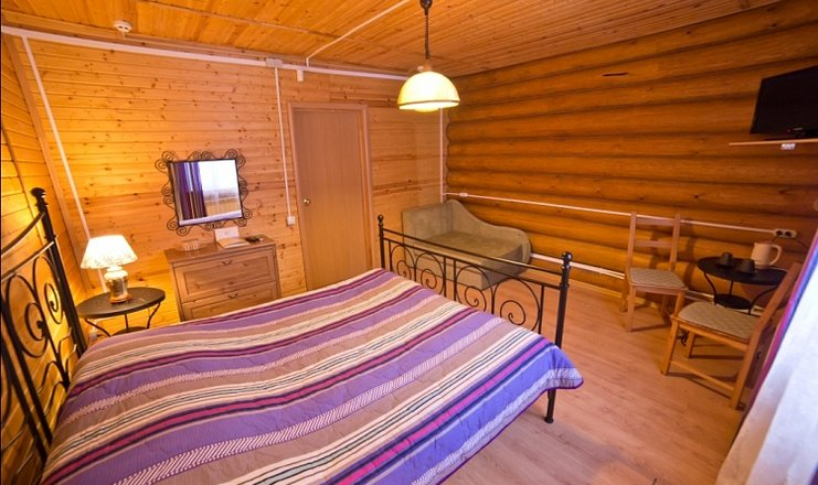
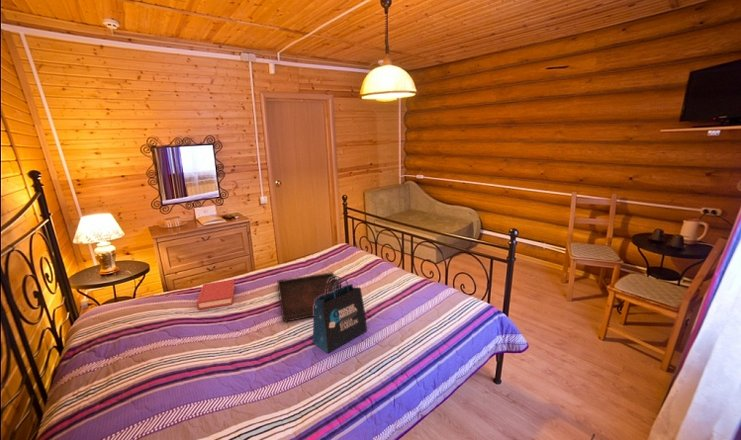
+ tote bag [312,275,368,354]
+ serving tray [276,271,342,323]
+ hardback book [196,279,236,311]
